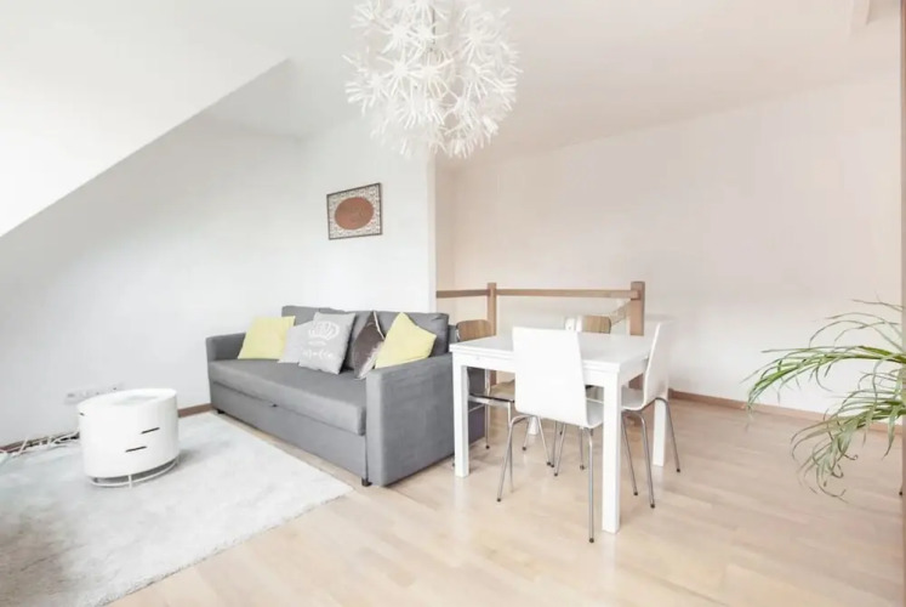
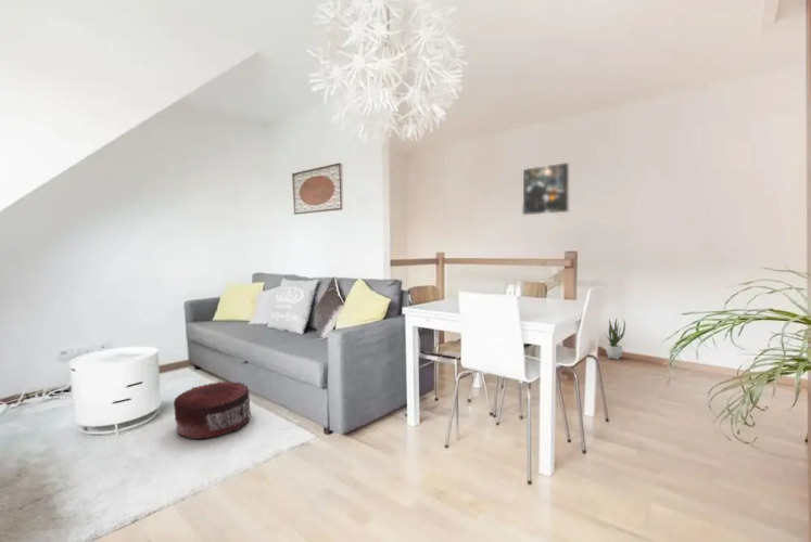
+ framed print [521,162,571,217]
+ potted plant [604,318,626,361]
+ pouf [173,380,252,440]
